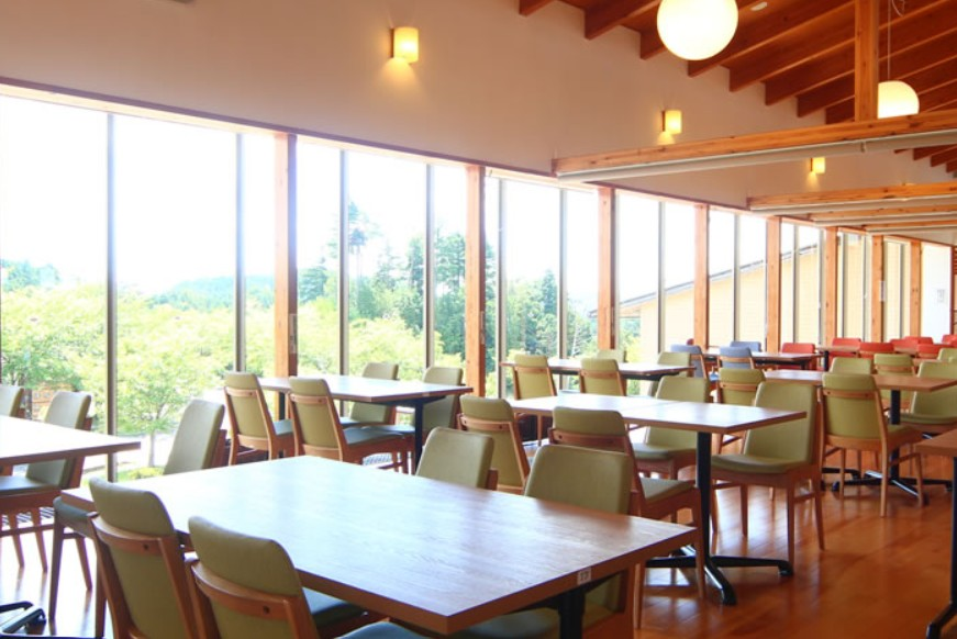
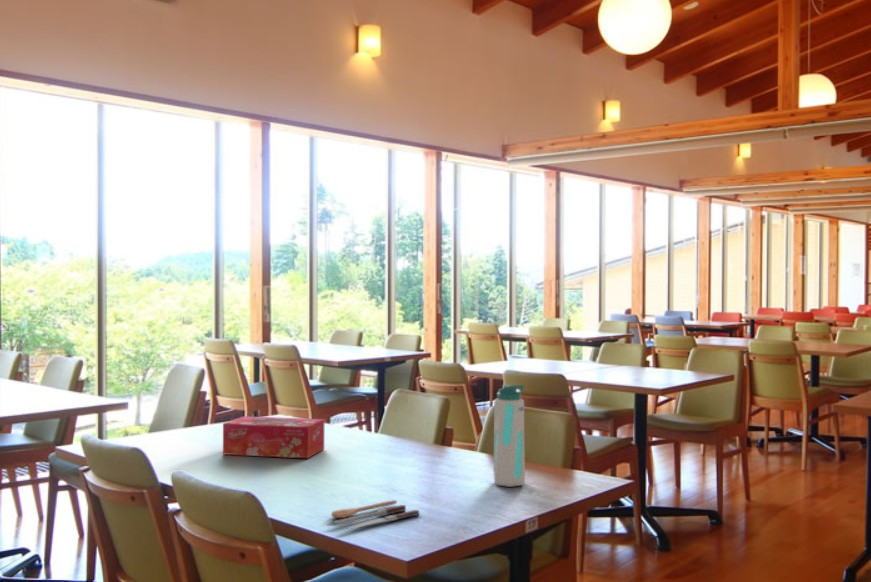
+ water bottle [493,384,526,488]
+ spoon [327,499,420,533]
+ tissue box [222,415,325,459]
